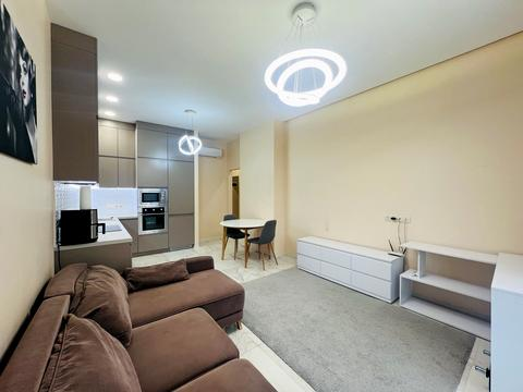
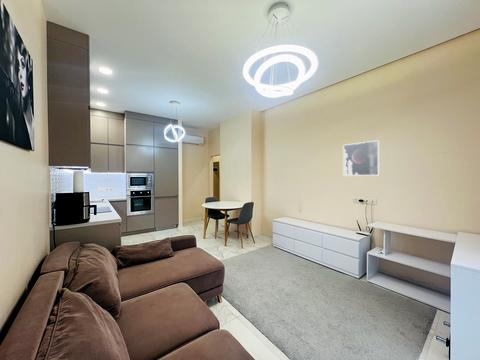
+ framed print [342,139,380,177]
